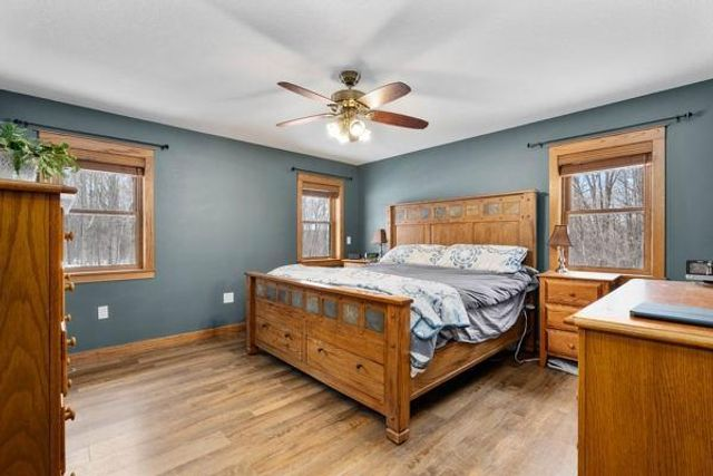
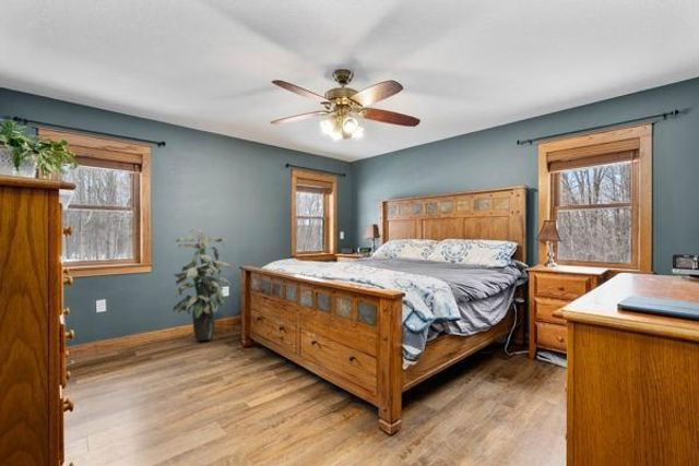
+ indoor plant [171,228,232,342]
